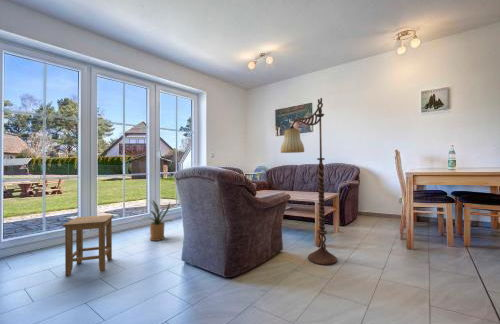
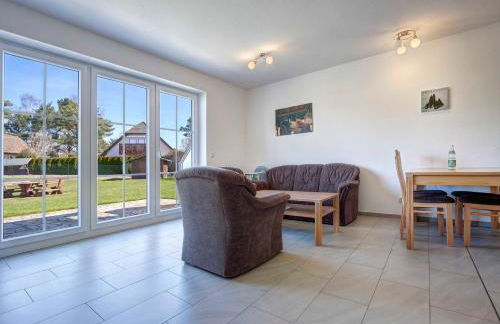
- house plant [140,198,174,242]
- stool [61,214,115,277]
- floor lamp [280,97,338,266]
